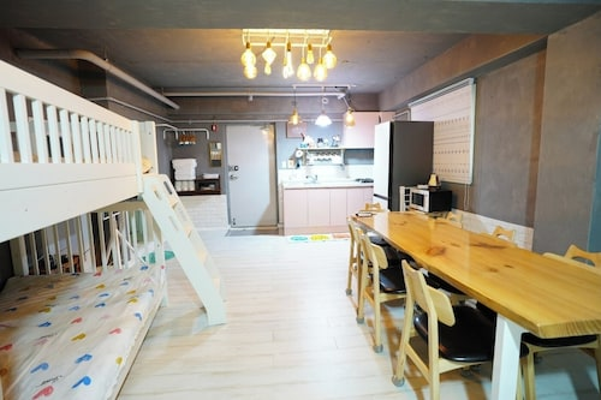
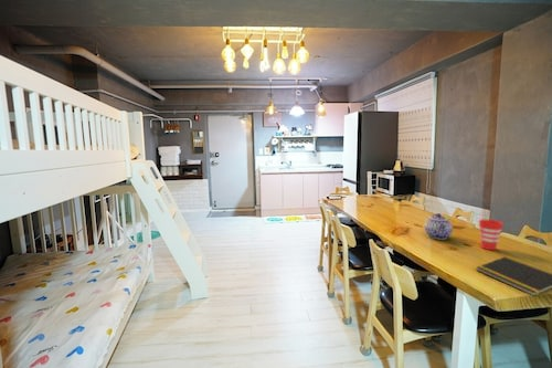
+ cup [478,219,505,251]
+ notepad [476,256,552,297]
+ teapot [424,212,454,240]
